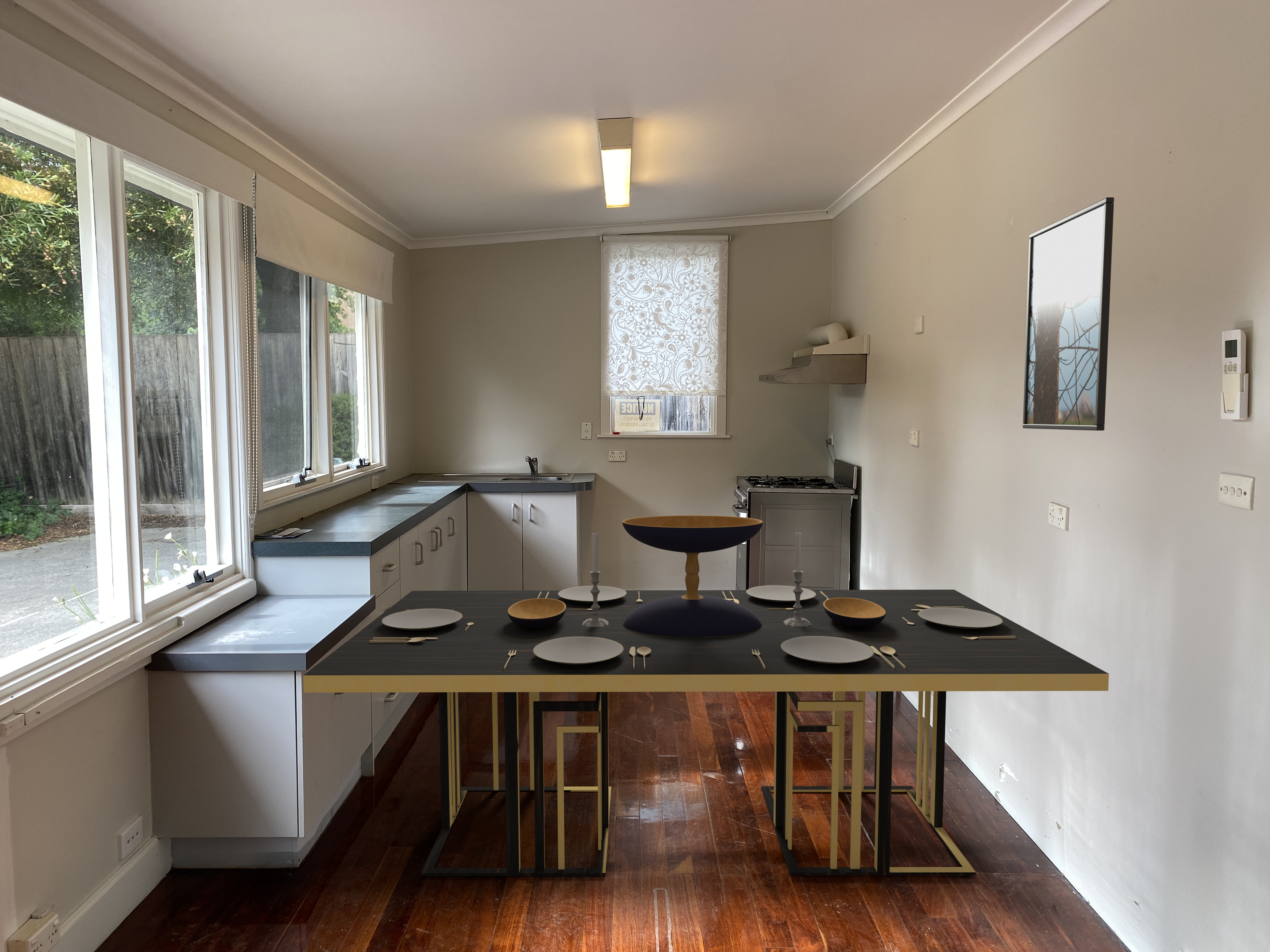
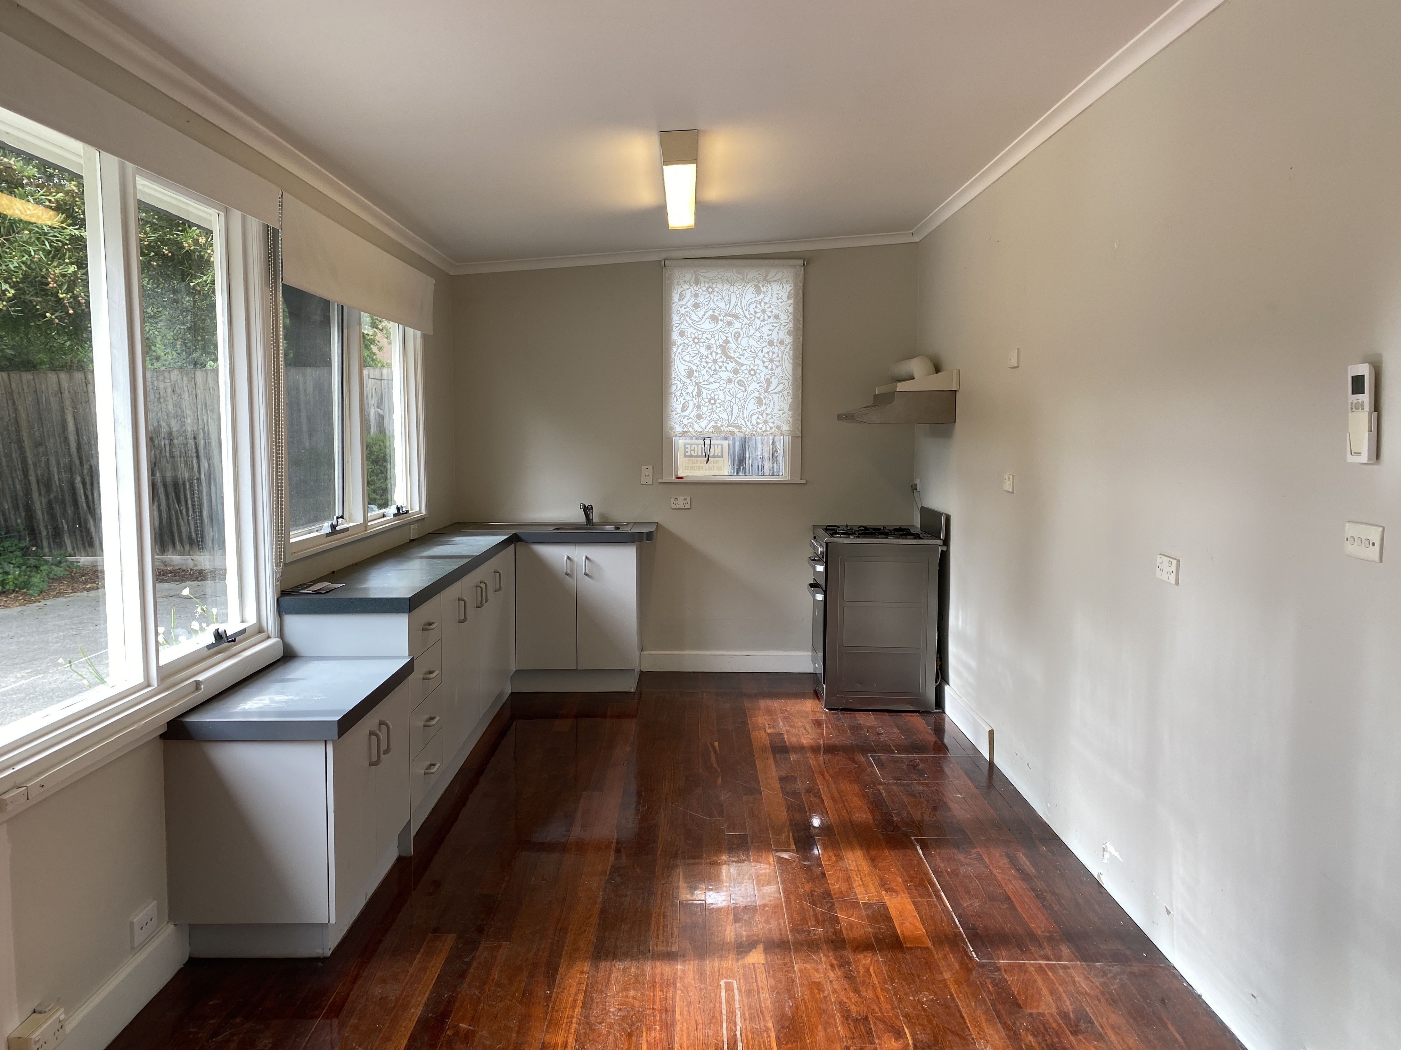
- dining table [303,515,1109,876]
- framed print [1022,197,1114,431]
